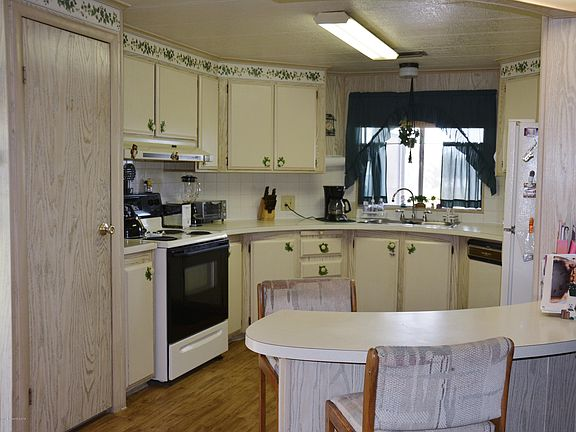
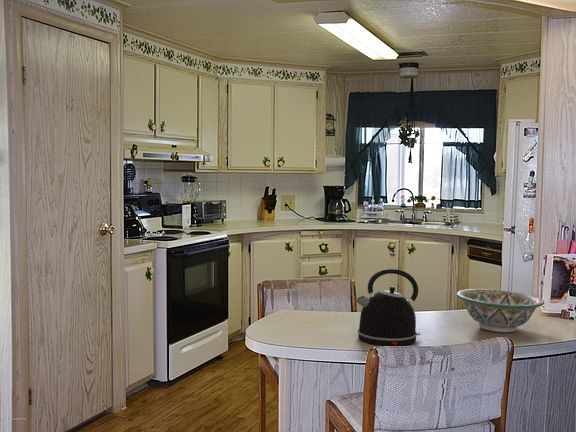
+ kettle [354,268,421,347]
+ decorative bowl [456,288,545,333]
